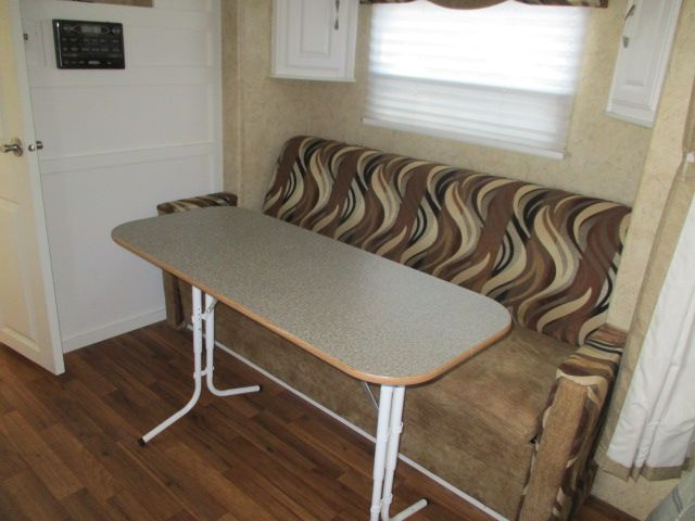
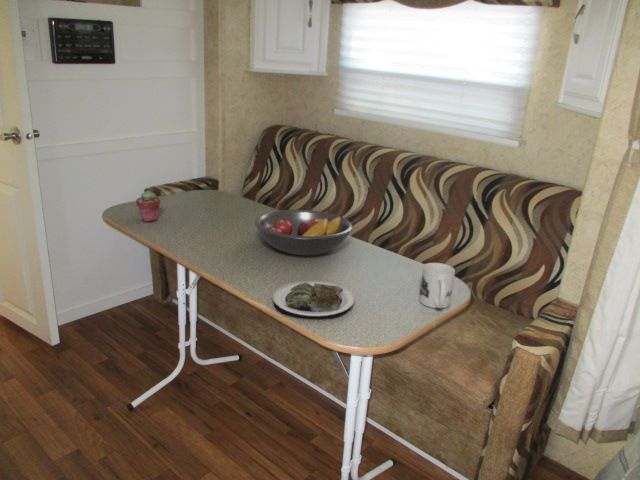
+ mug [418,262,456,309]
+ potted succulent [135,190,162,223]
+ fruit bowl [254,209,353,256]
+ plate [272,279,356,319]
